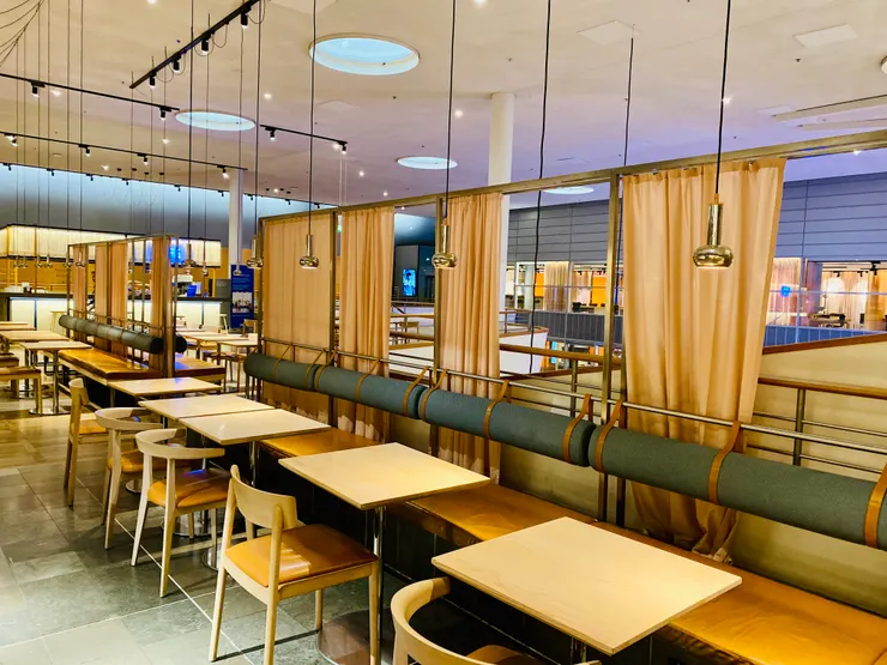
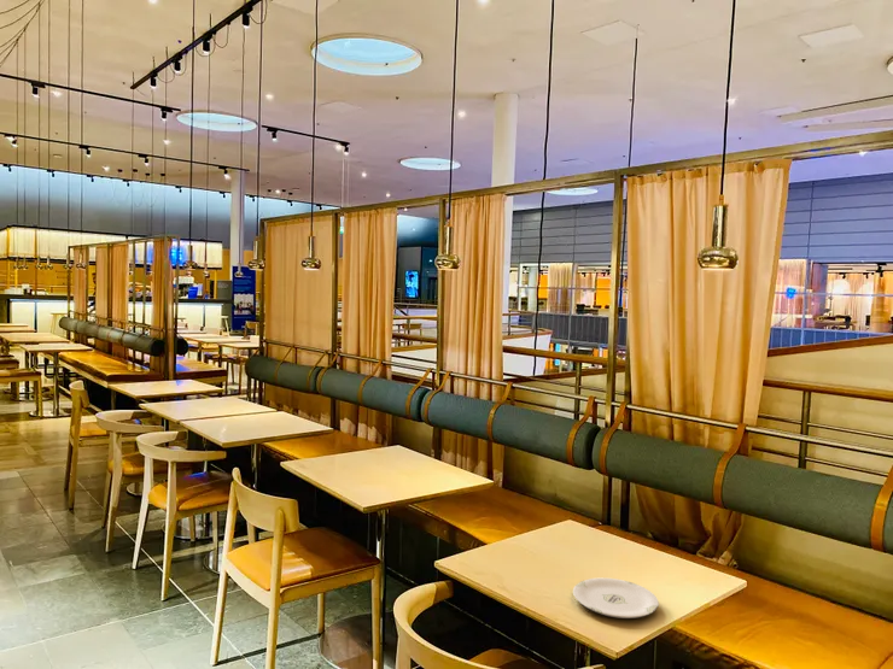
+ plate [572,577,660,620]
